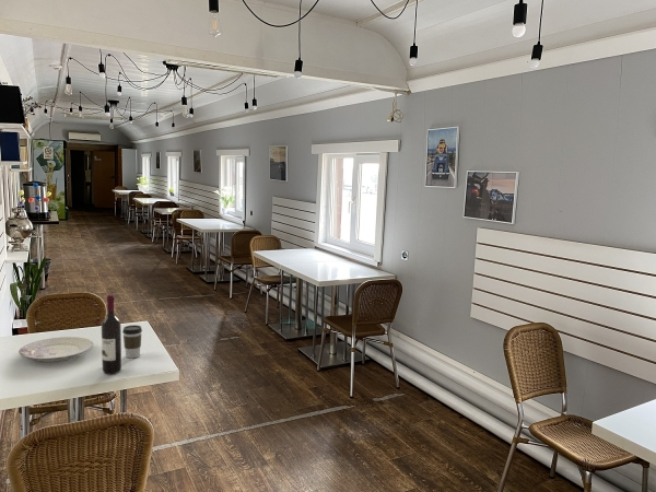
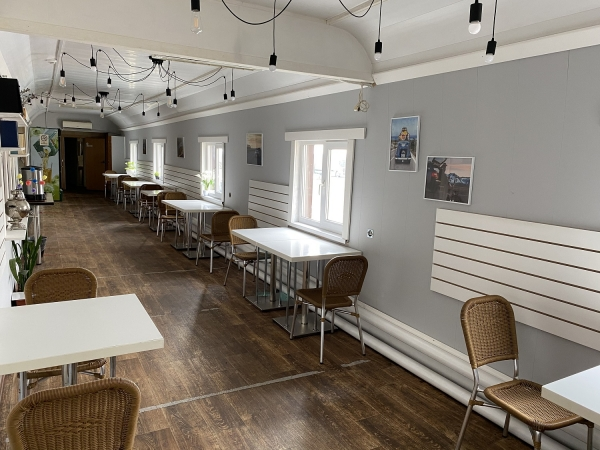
- plate [17,336,94,363]
- wine bottle [101,294,122,375]
- coffee cup [121,324,143,359]
